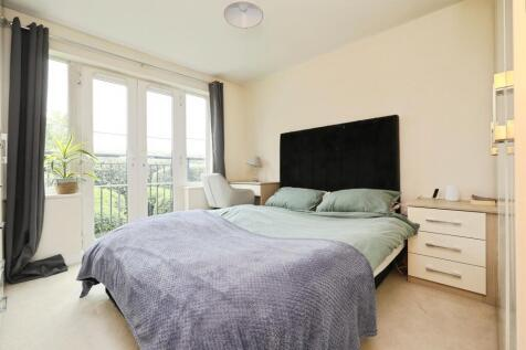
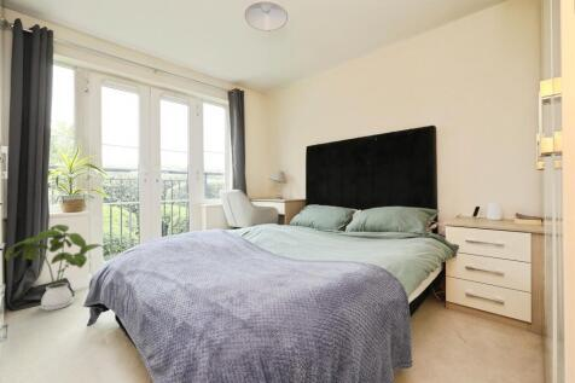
+ house plant [4,224,105,312]
